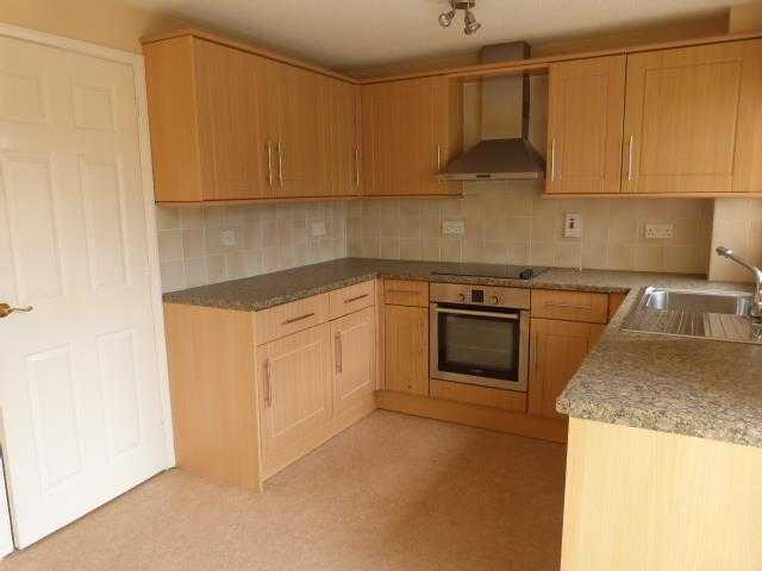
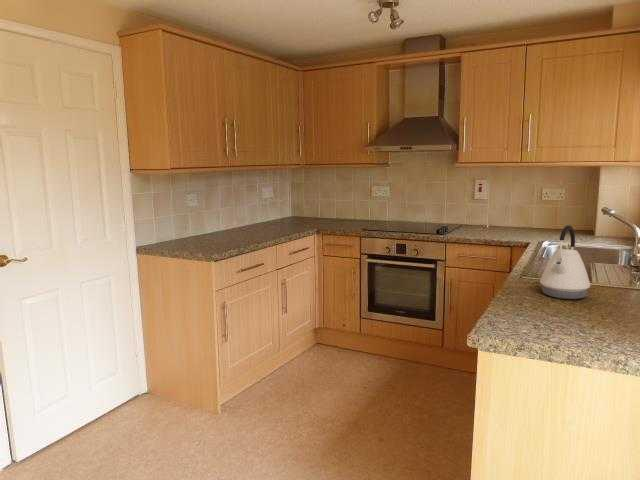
+ kettle [539,224,591,300]
